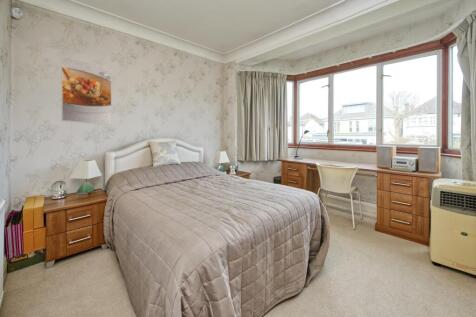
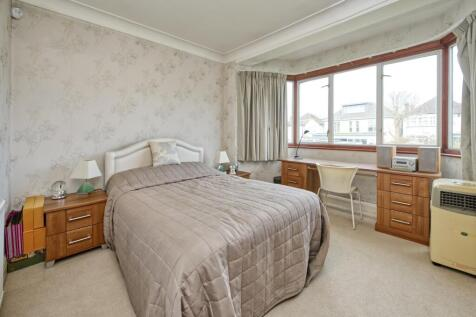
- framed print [60,55,113,126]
